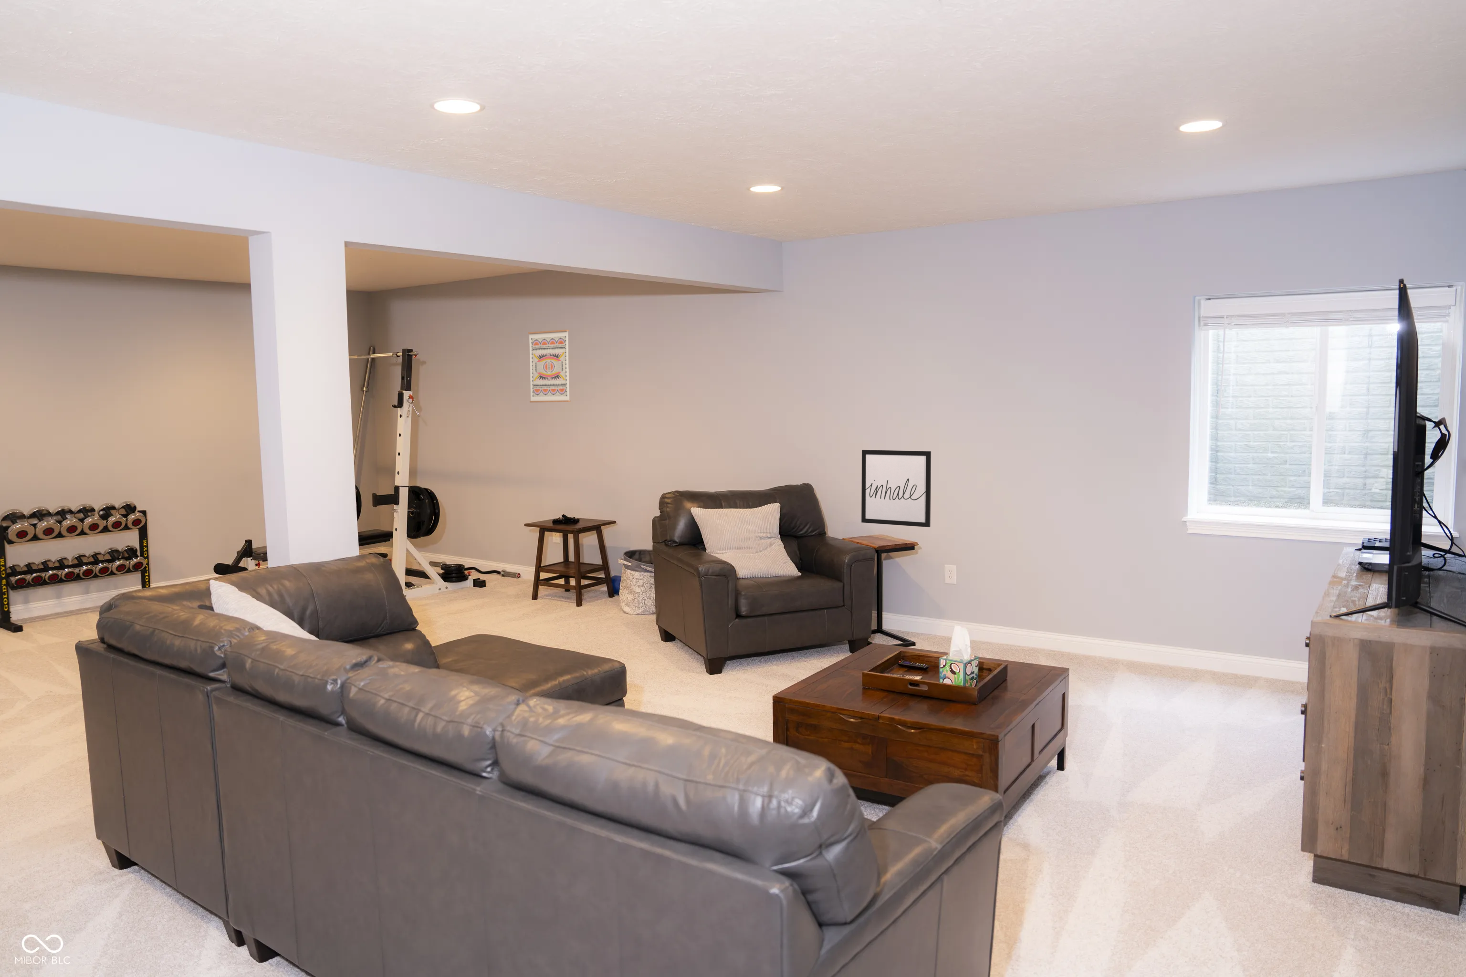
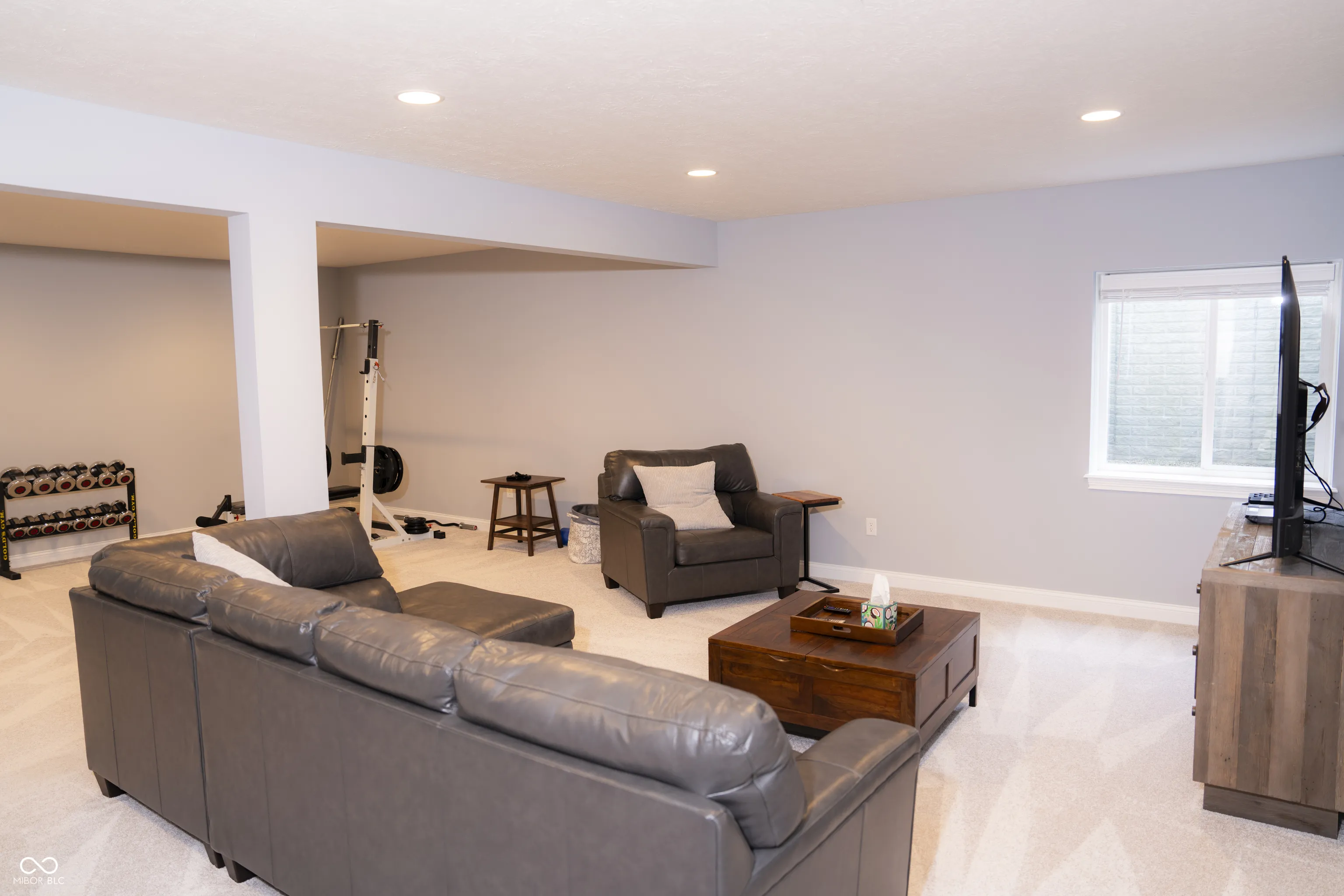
- wall art [861,449,932,528]
- wall art [528,329,570,403]
